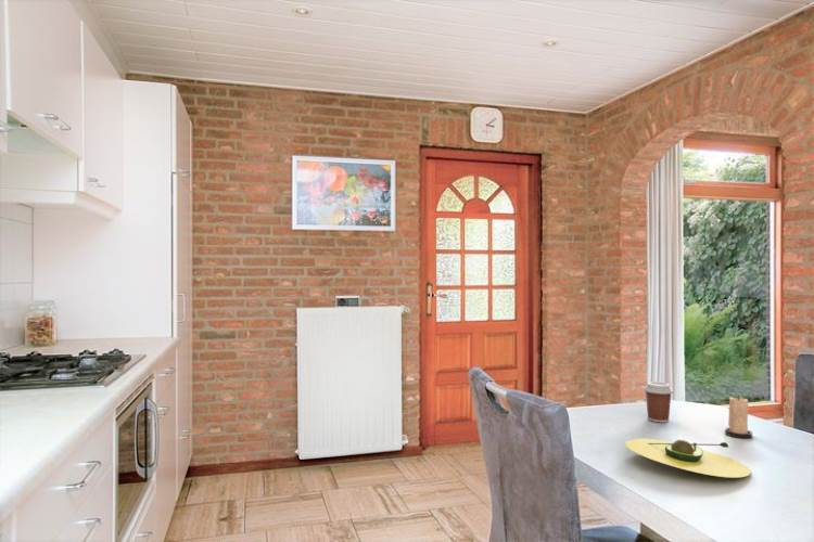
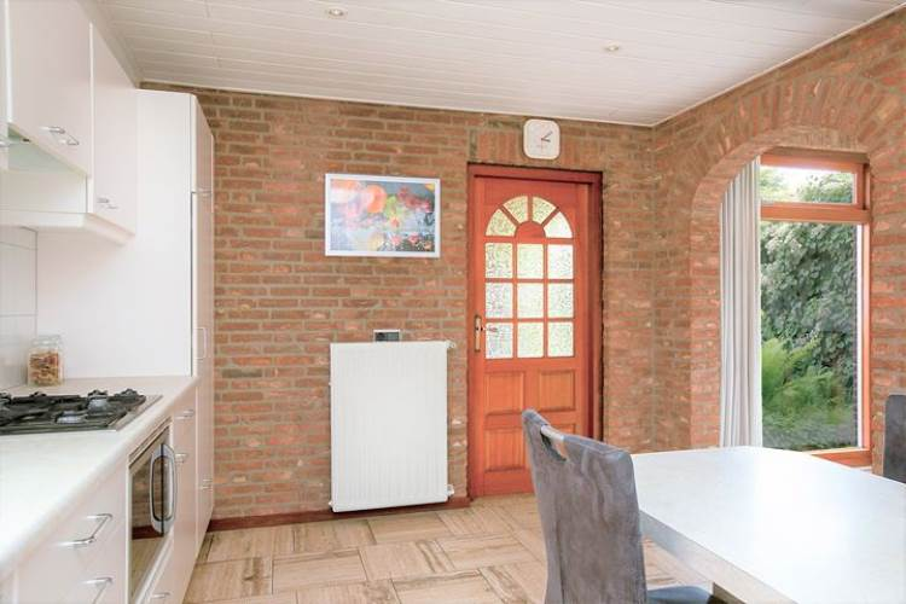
- coffee cup [643,380,674,424]
- avocado [624,438,752,479]
- candle [724,393,753,439]
